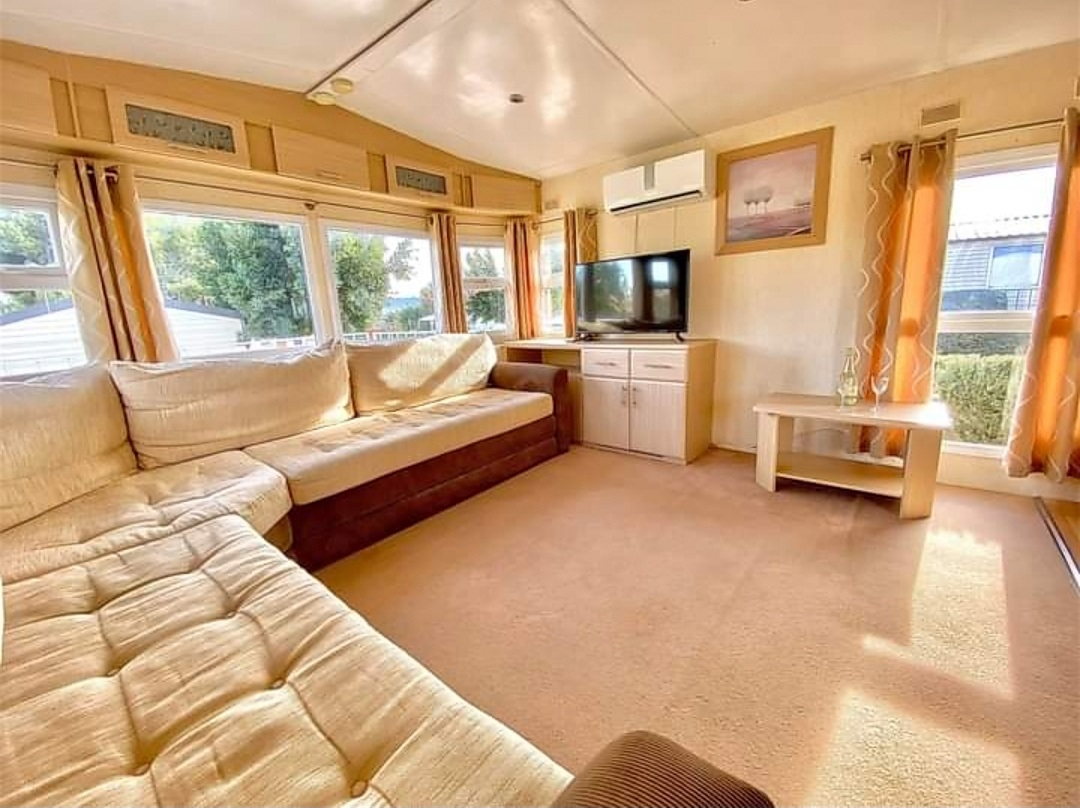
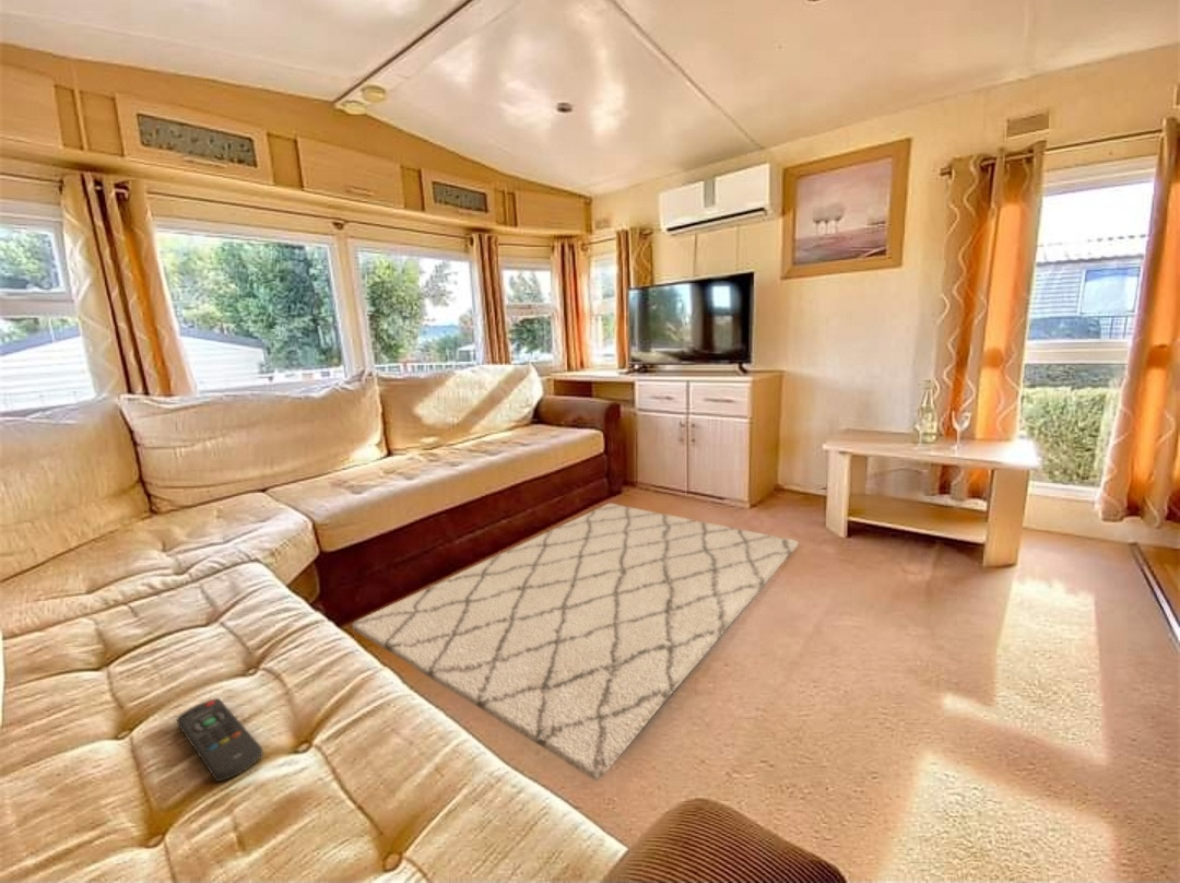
+ remote control [176,697,264,782]
+ rug [351,503,799,782]
